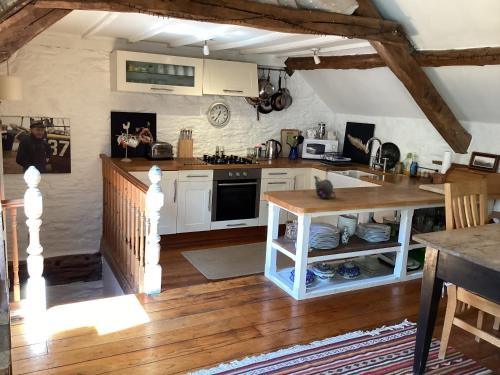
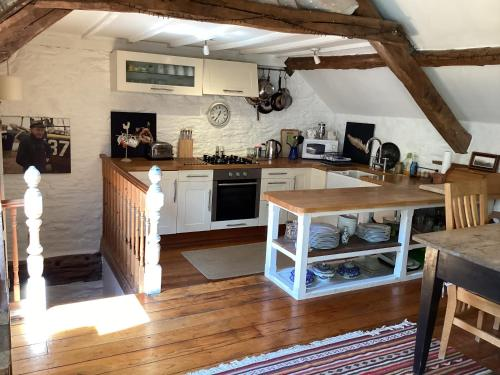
- teapot [313,175,337,200]
